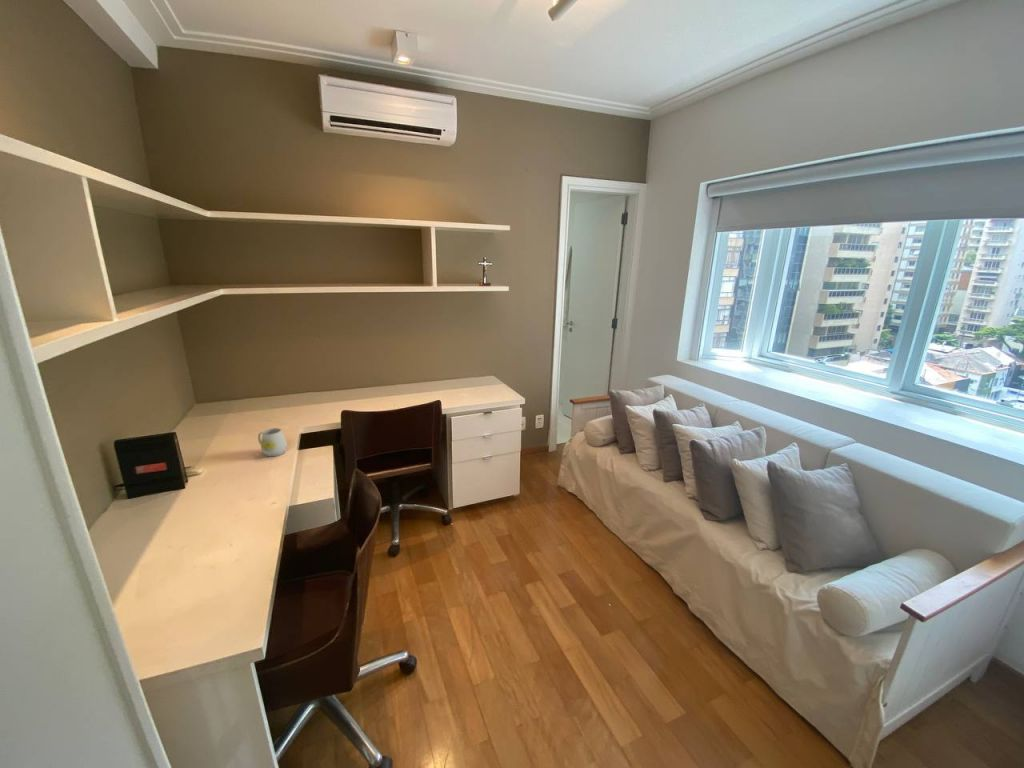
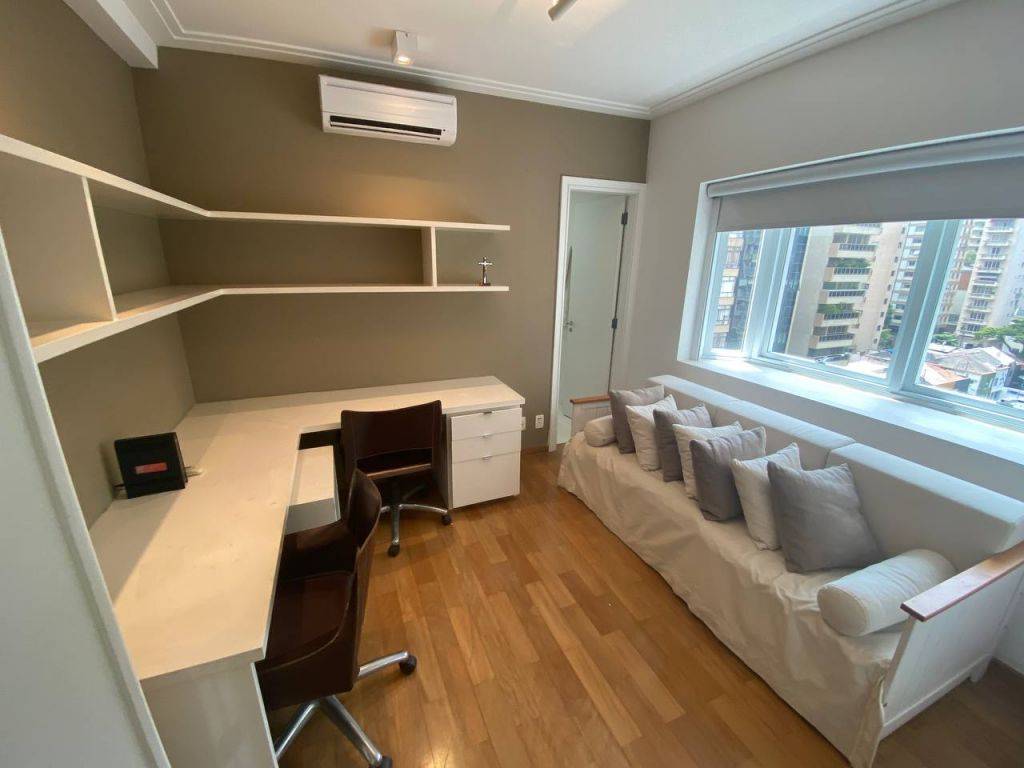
- mug [257,427,288,457]
